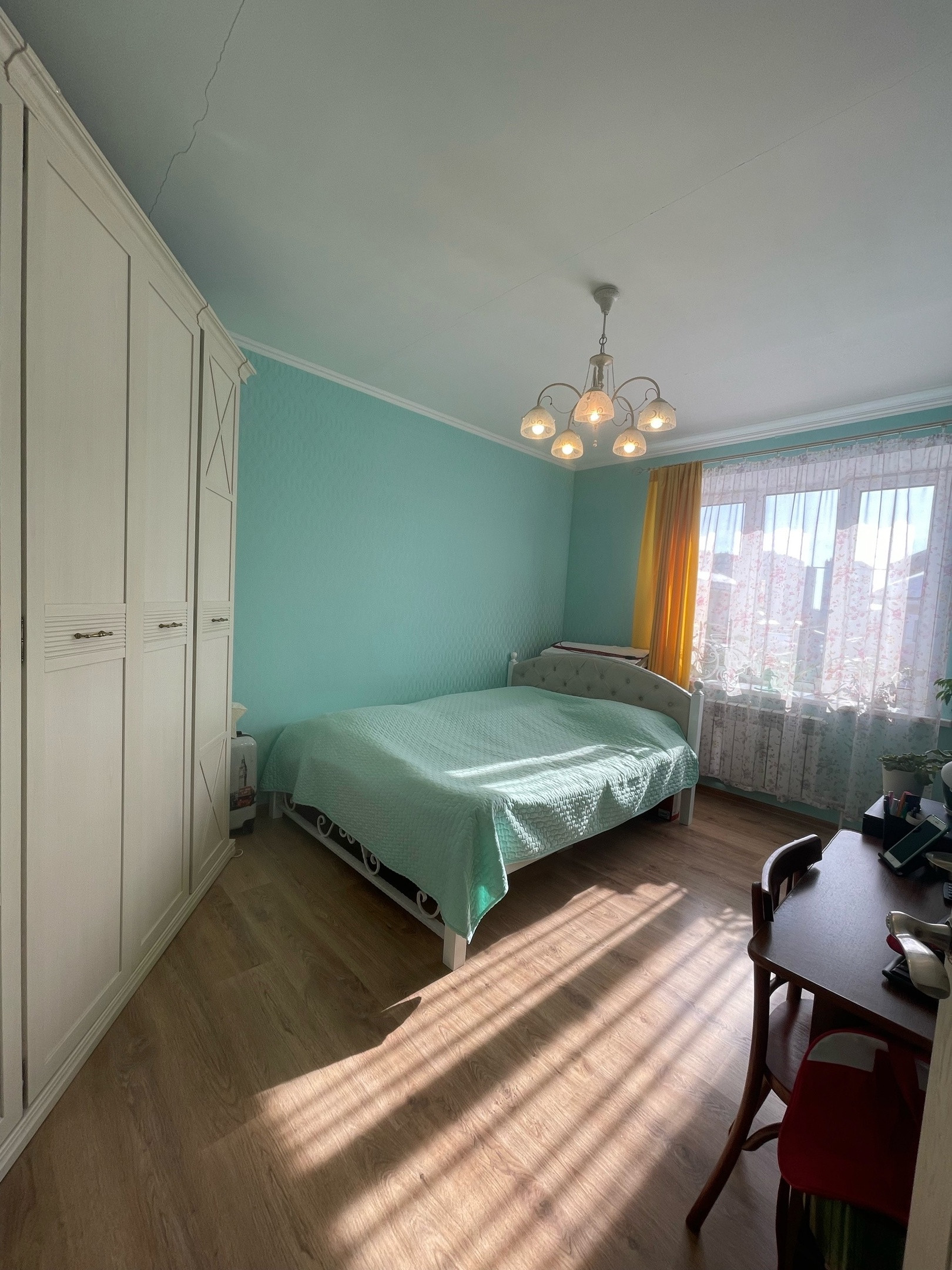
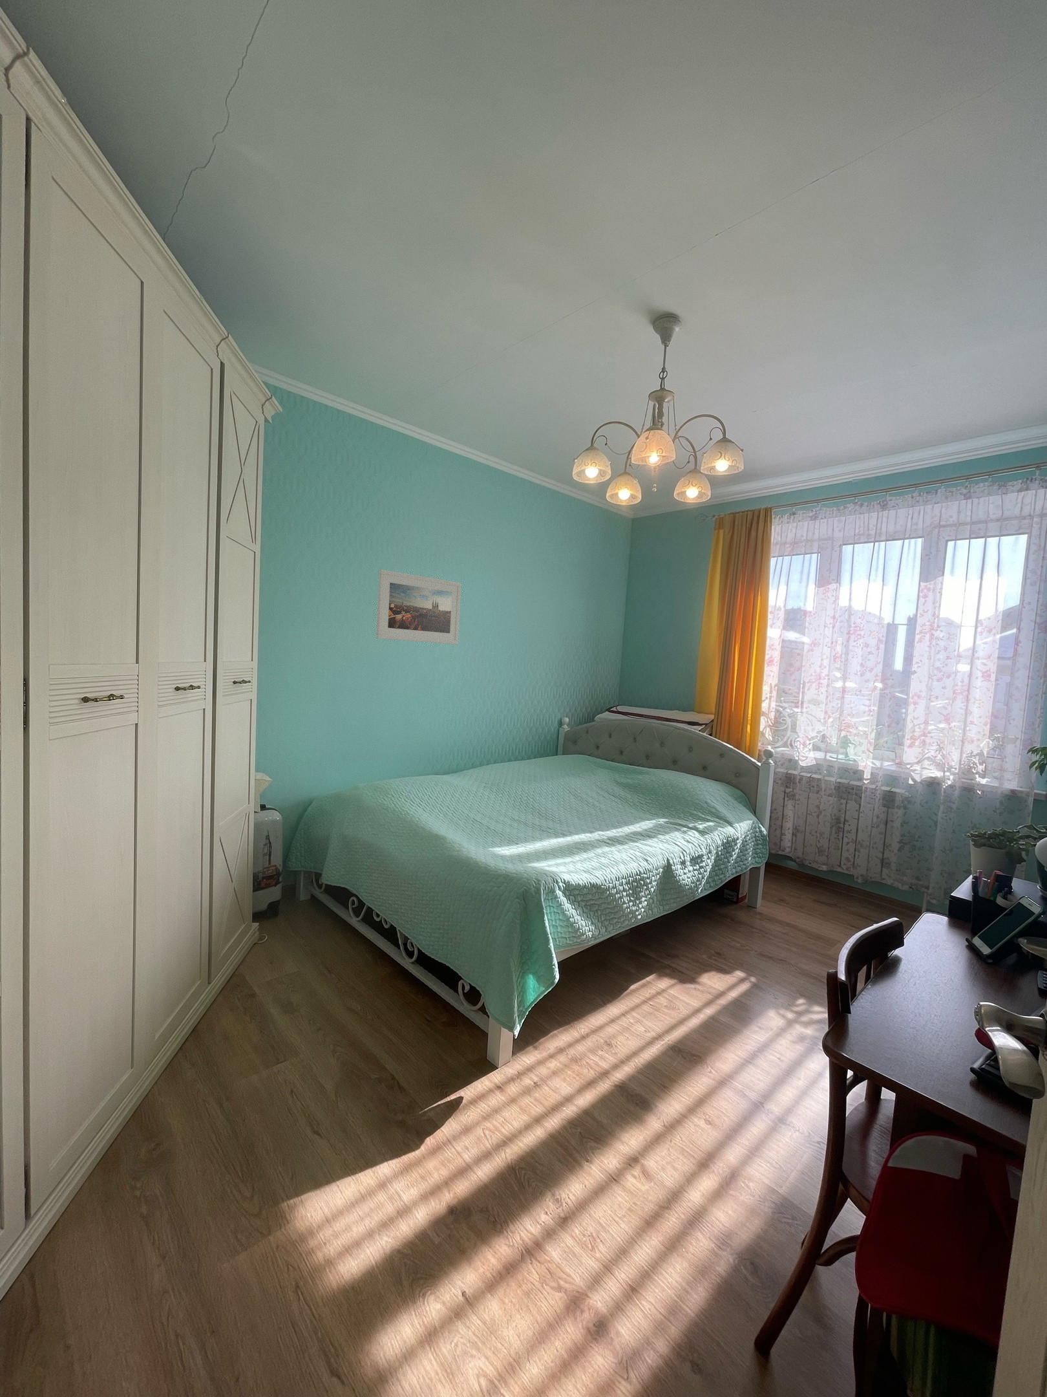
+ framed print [375,569,462,645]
